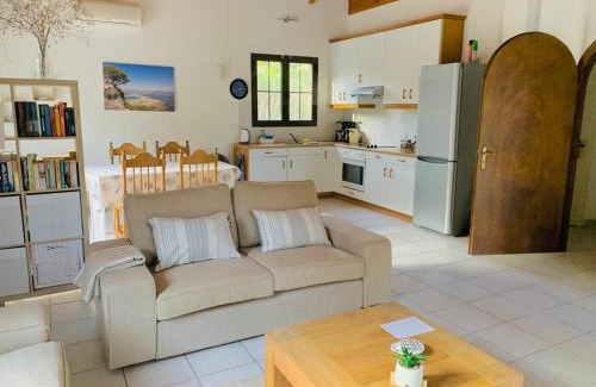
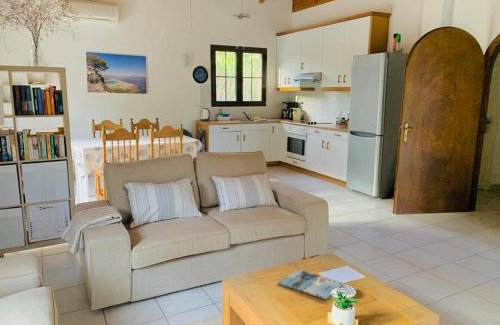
+ magazine [277,268,344,301]
